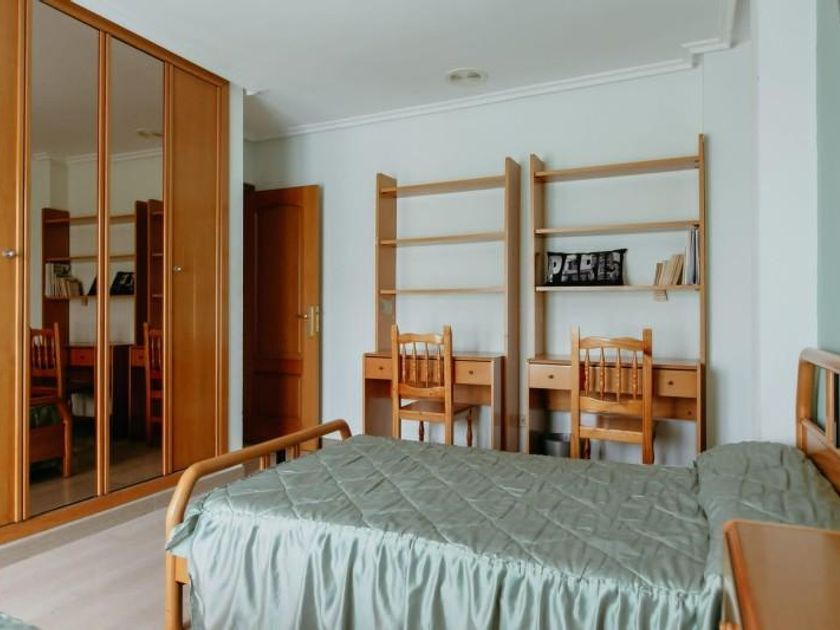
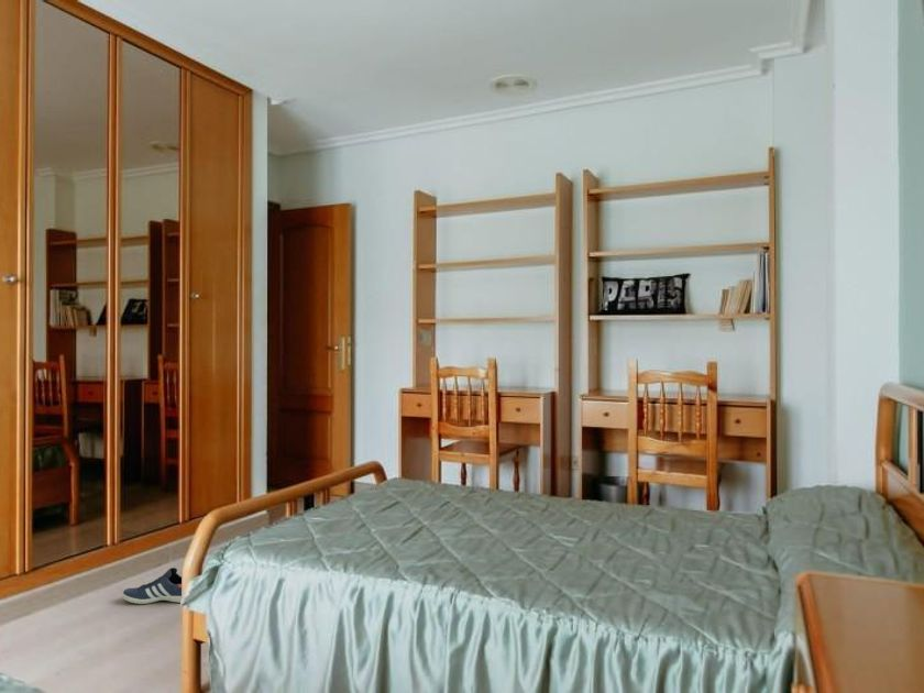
+ sneaker [121,566,183,605]
